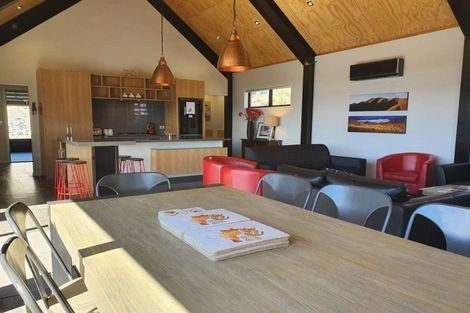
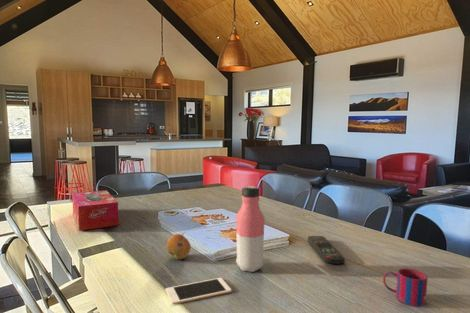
+ remote control [307,235,346,265]
+ mug [382,267,429,307]
+ tissue box [71,189,120,232]
+ fruit [165,233,192,260]
+ water bottle [235,185,266,273]
+ cell phone [165,277,232,305]
